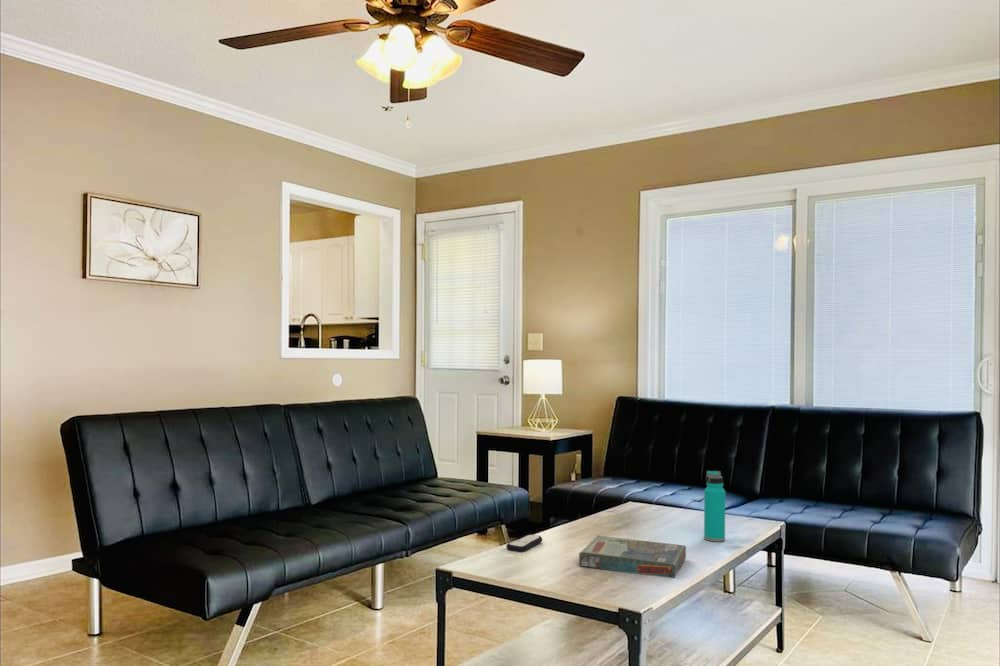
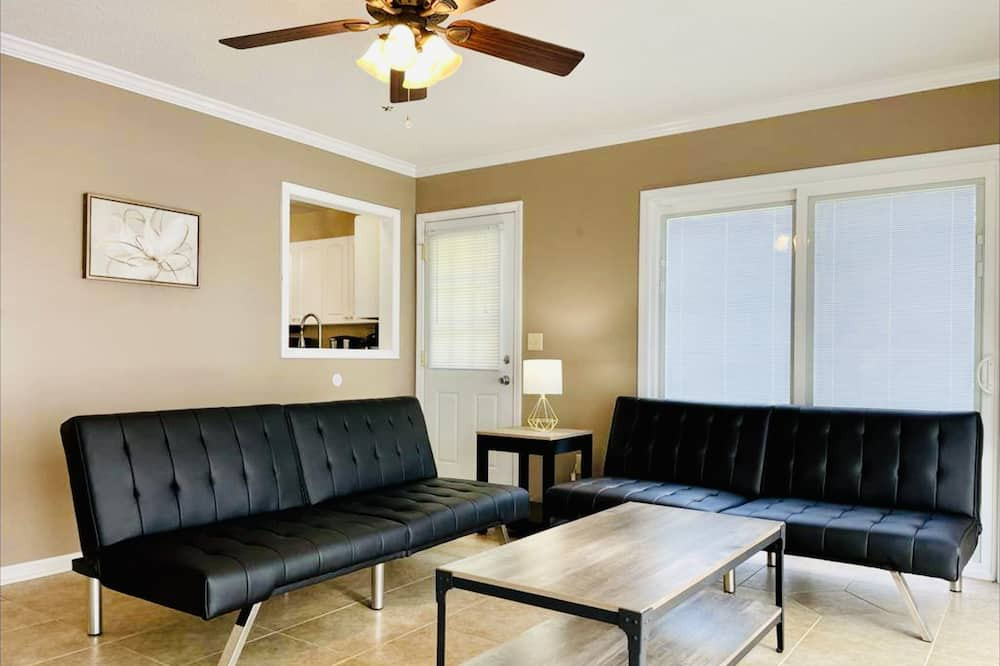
- water bottle [703,470,726,543]
- remote control [505,534,543,553]
- board game [578,535,687,579]
